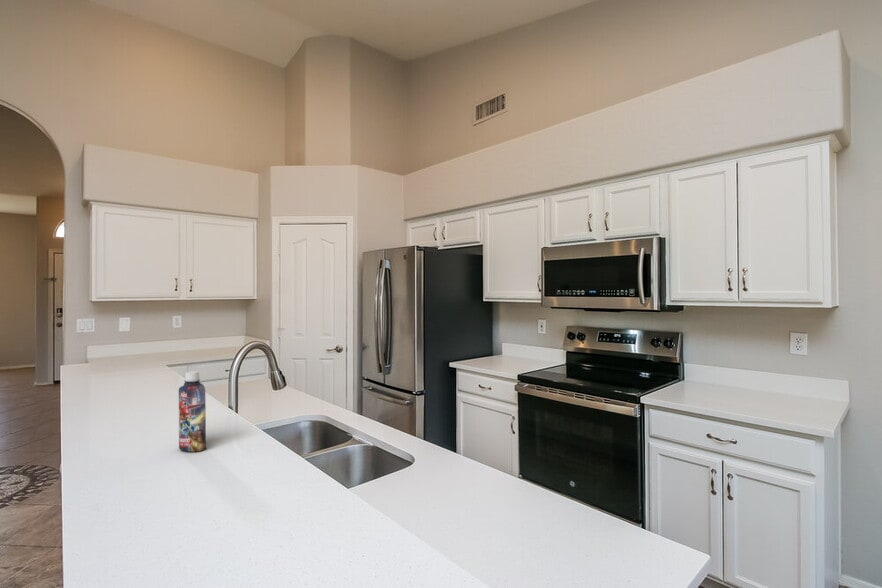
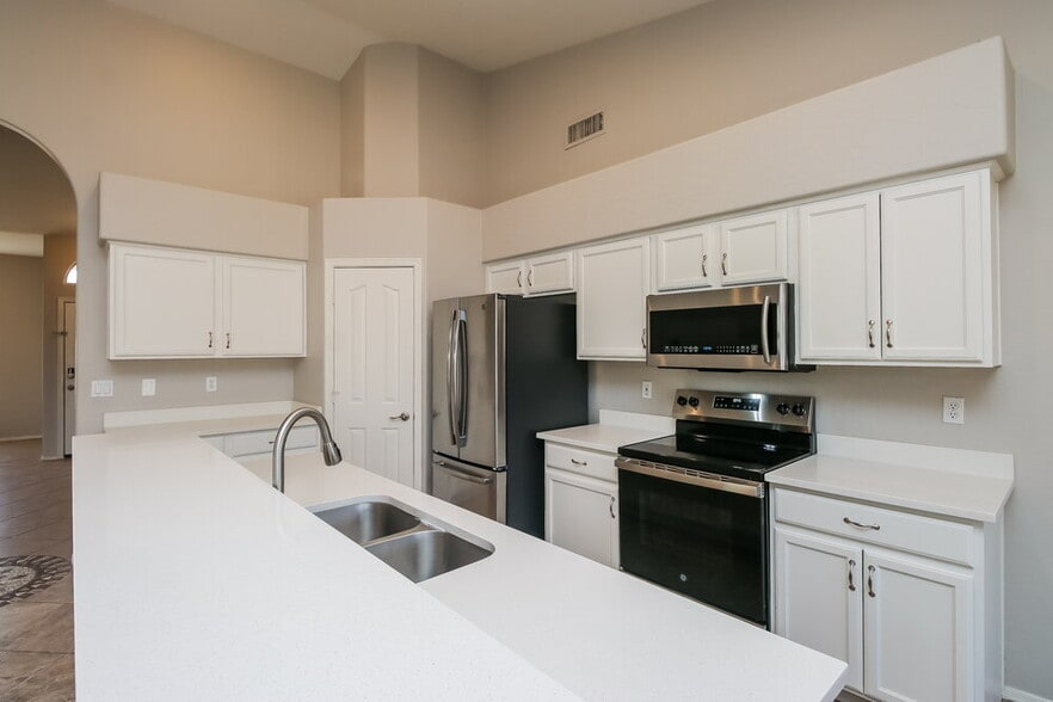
- bottle [178,370,207,453]
